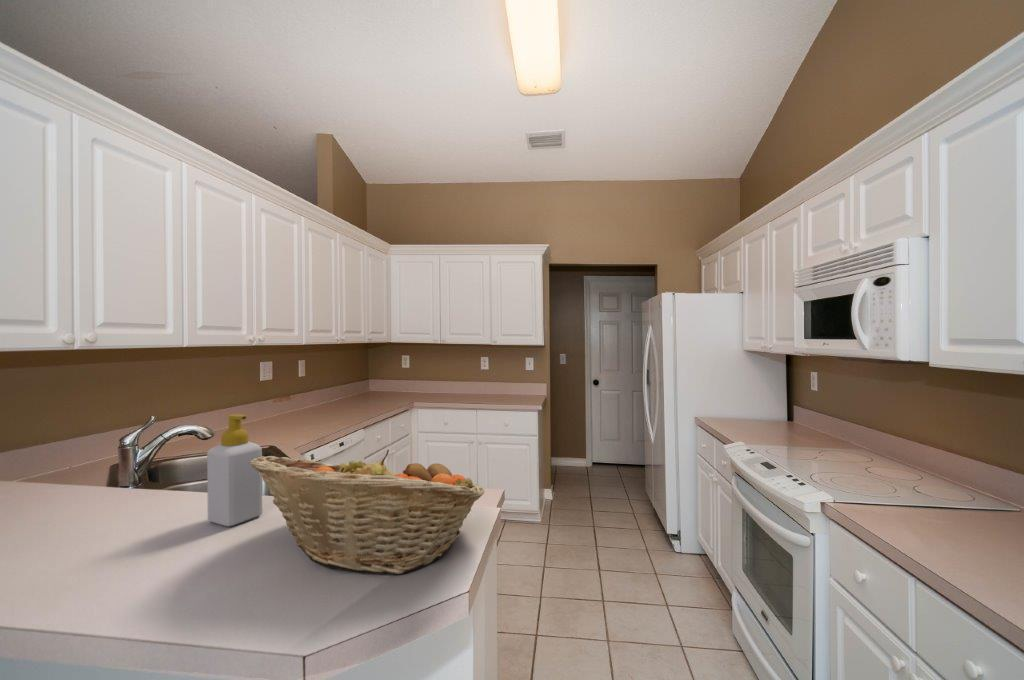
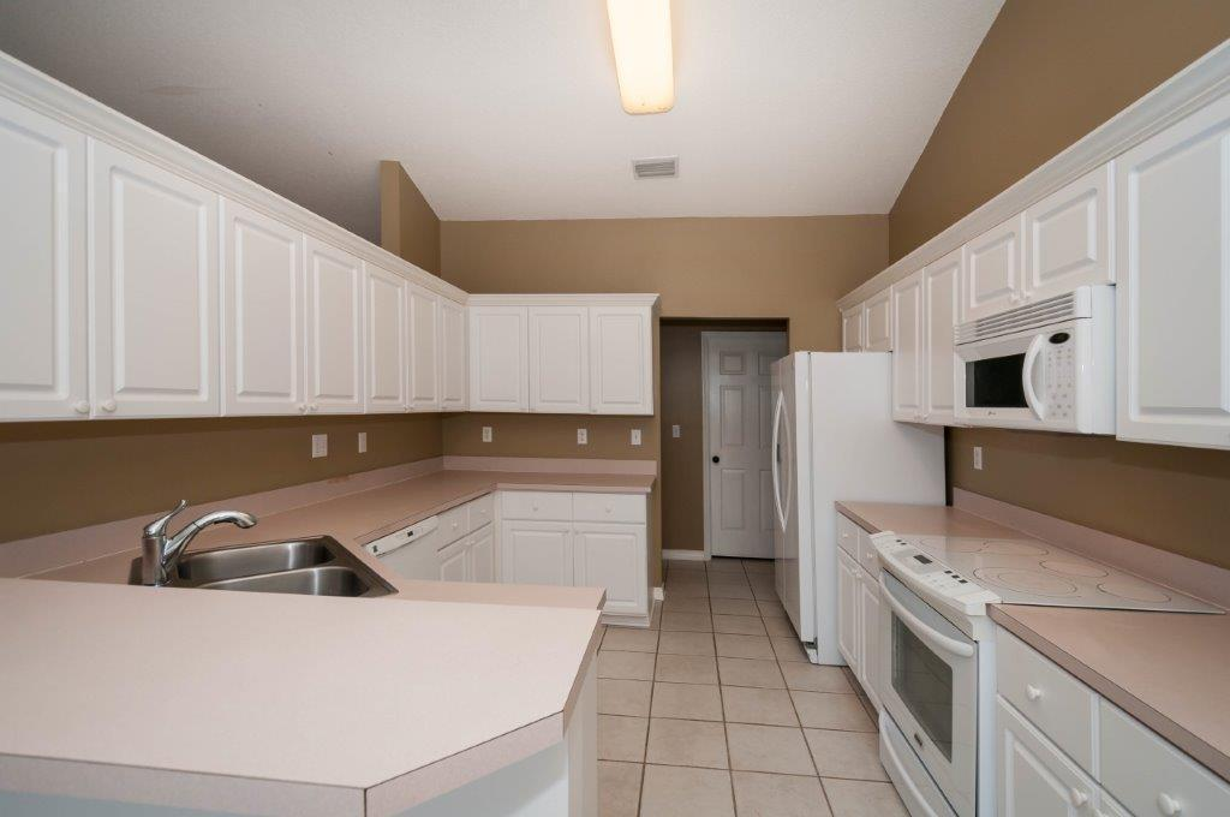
- fruit basket [249,449,485,575]
- soap bottle [206,413,263,527]
